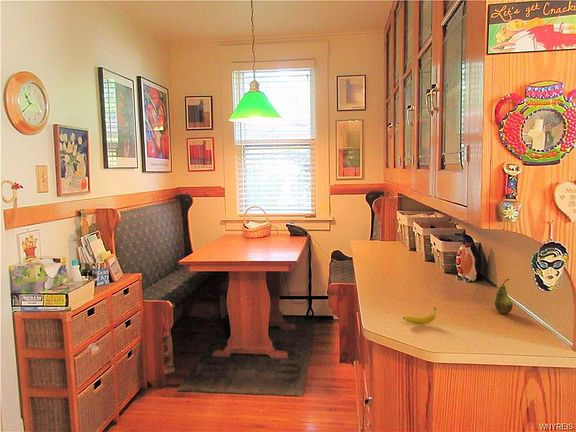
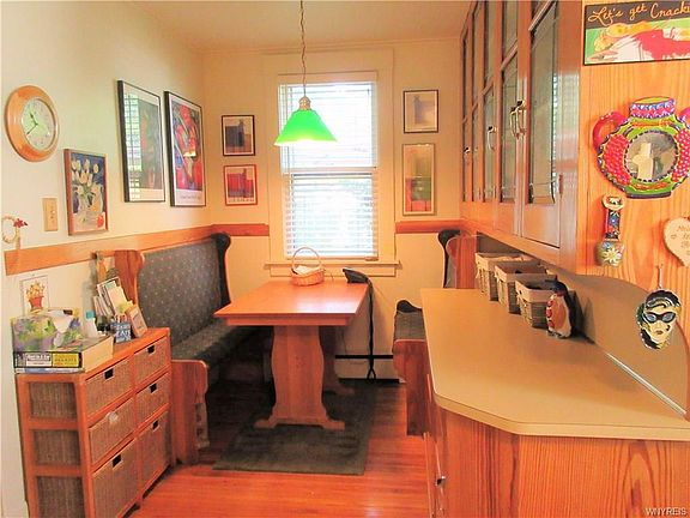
- fruit [494,278,514,315]
- fruit [402,307,437,325]
